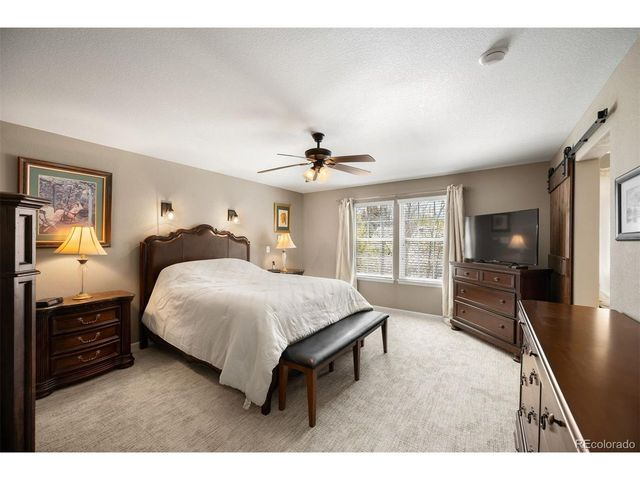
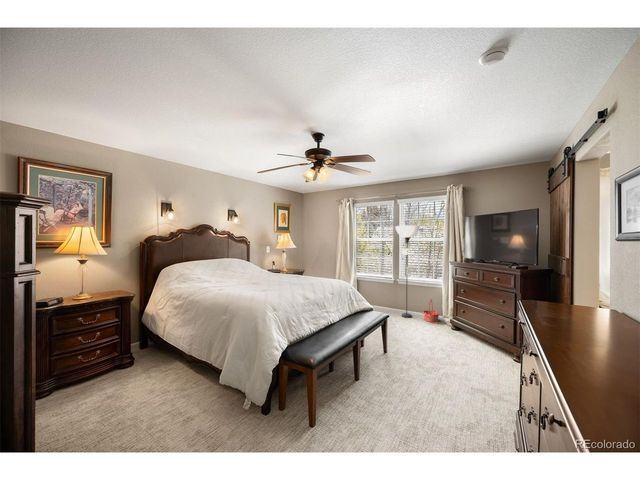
+ floor lamp [395,225,420,319]
+ basket [422,298,440,323]
